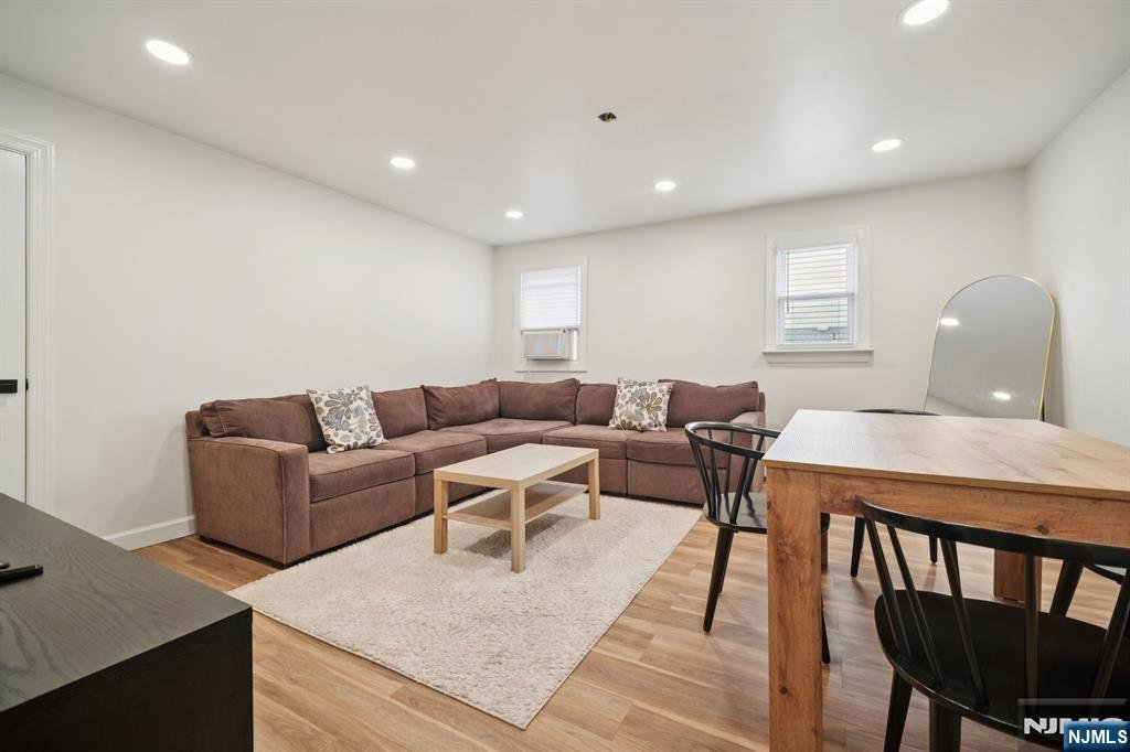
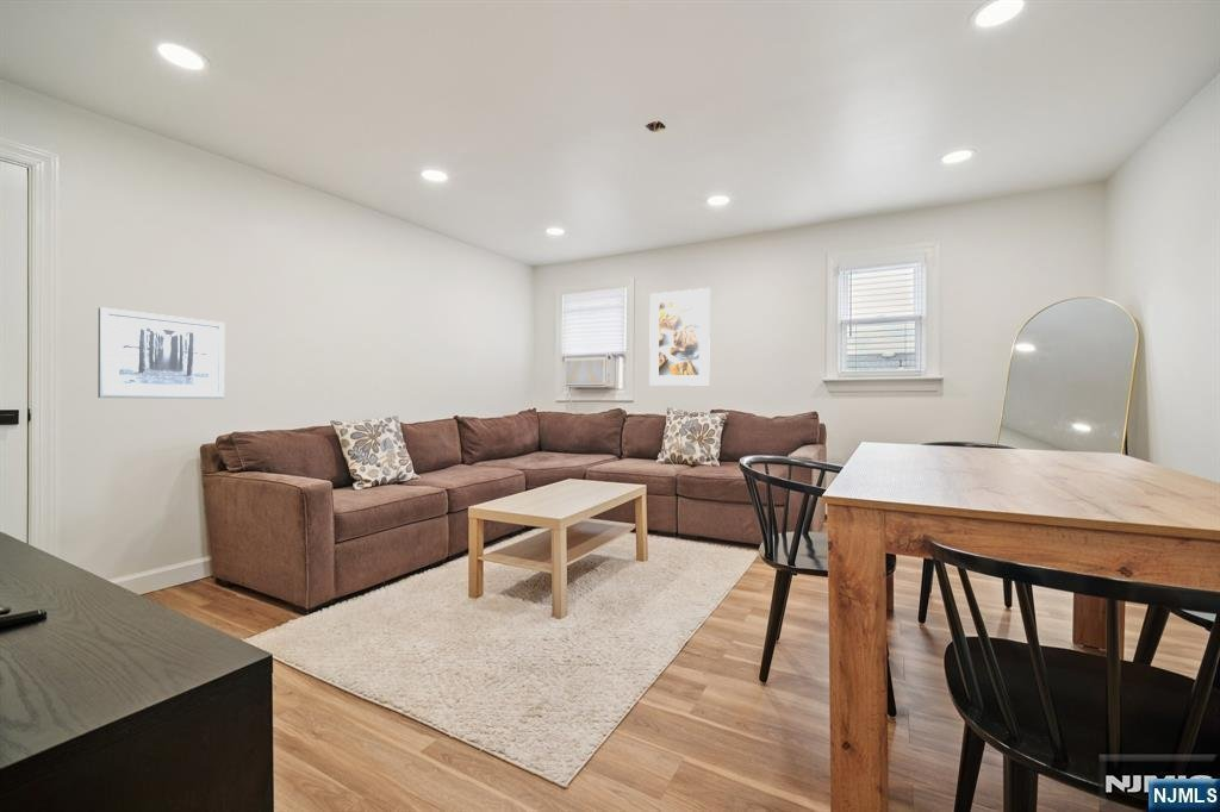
+ wall art [97,306,226,400]
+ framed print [648,287,711,387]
